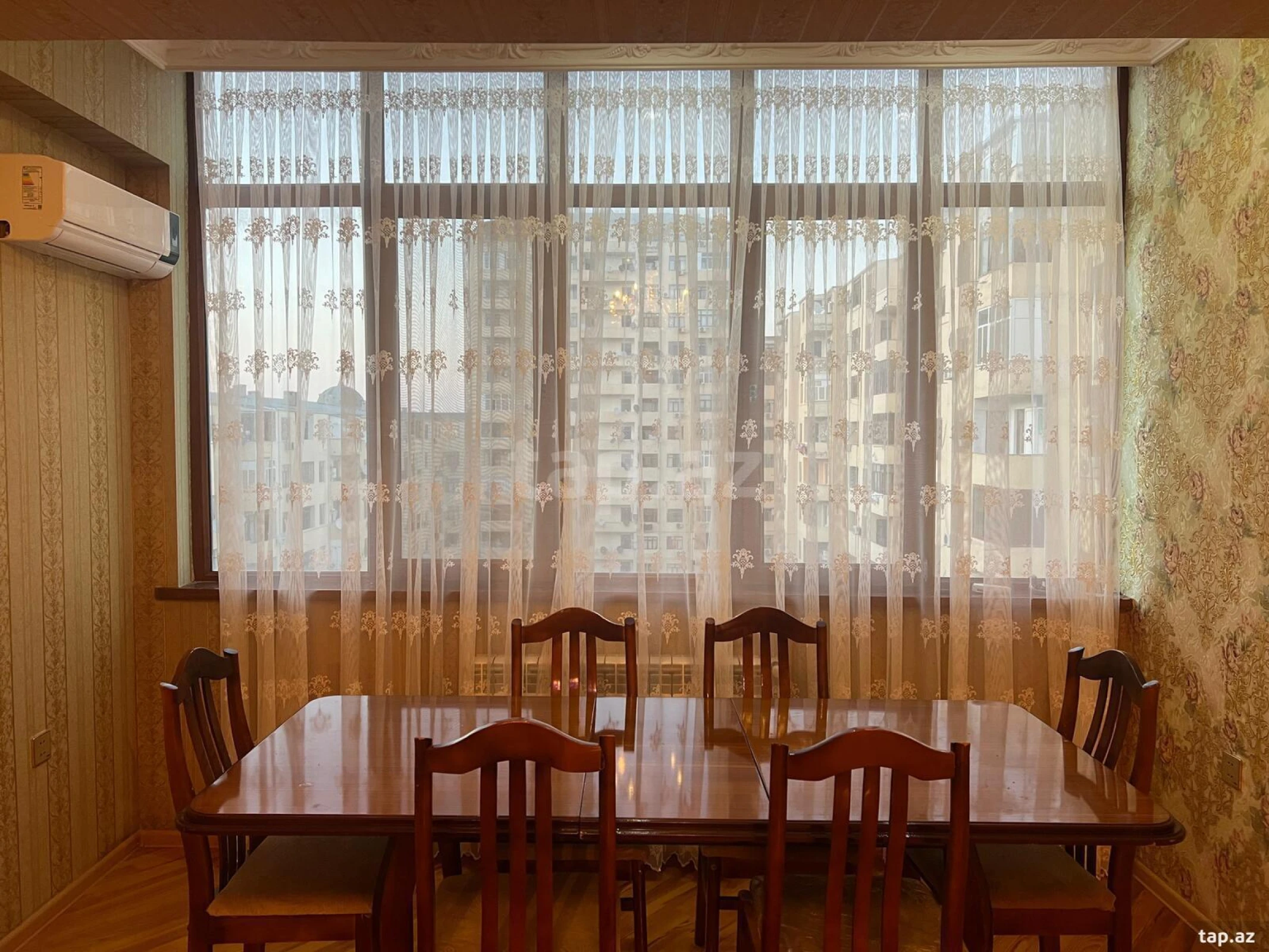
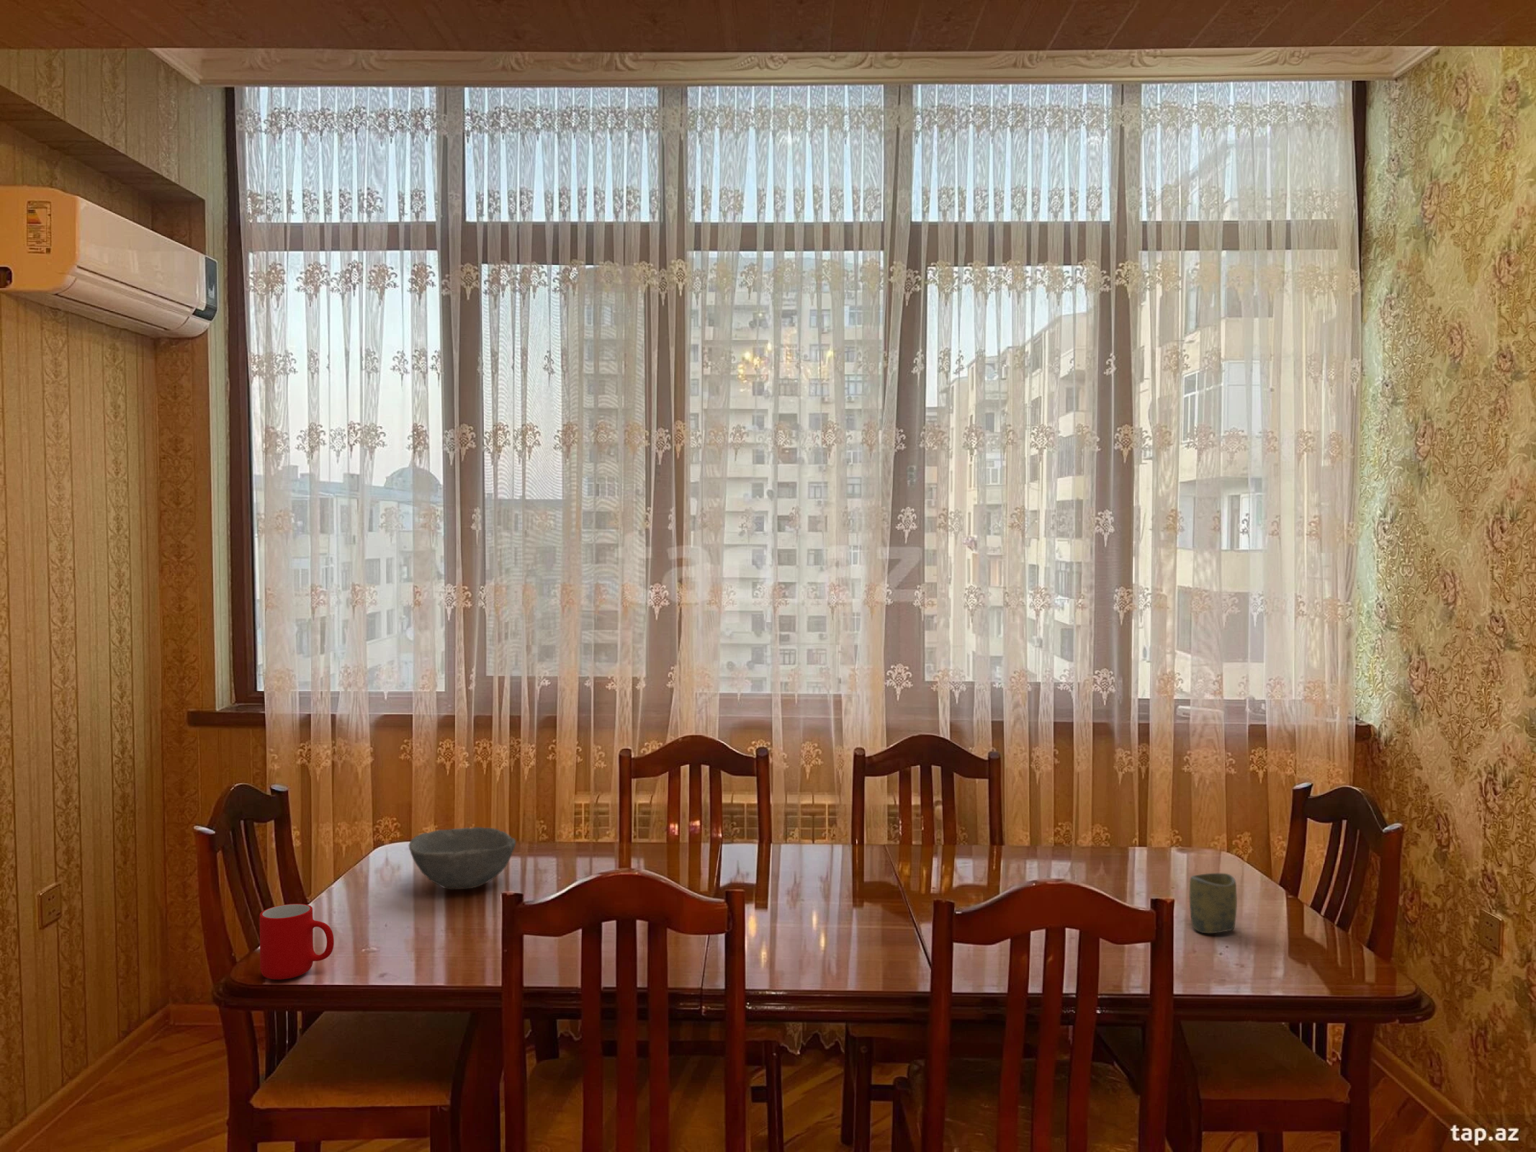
+ cup [259,903,335,980]
+ bowl [408,826,517,889]
+ cup [1189,872,1238,934]
